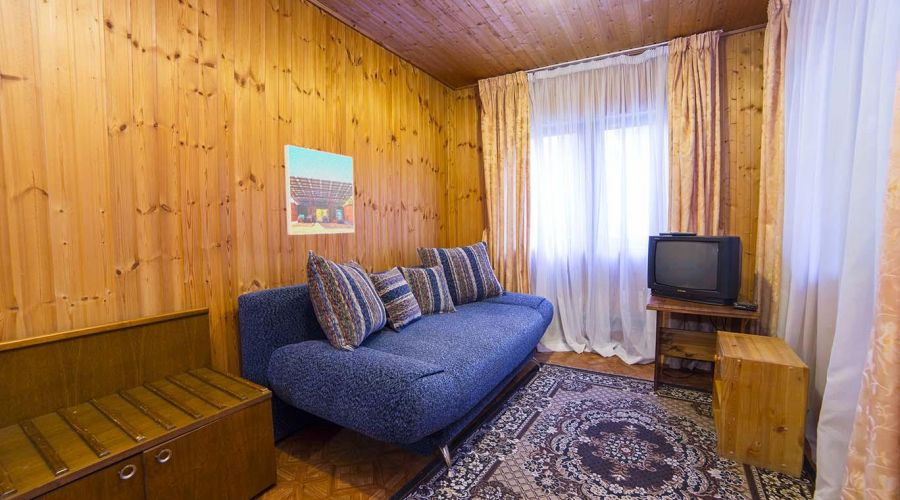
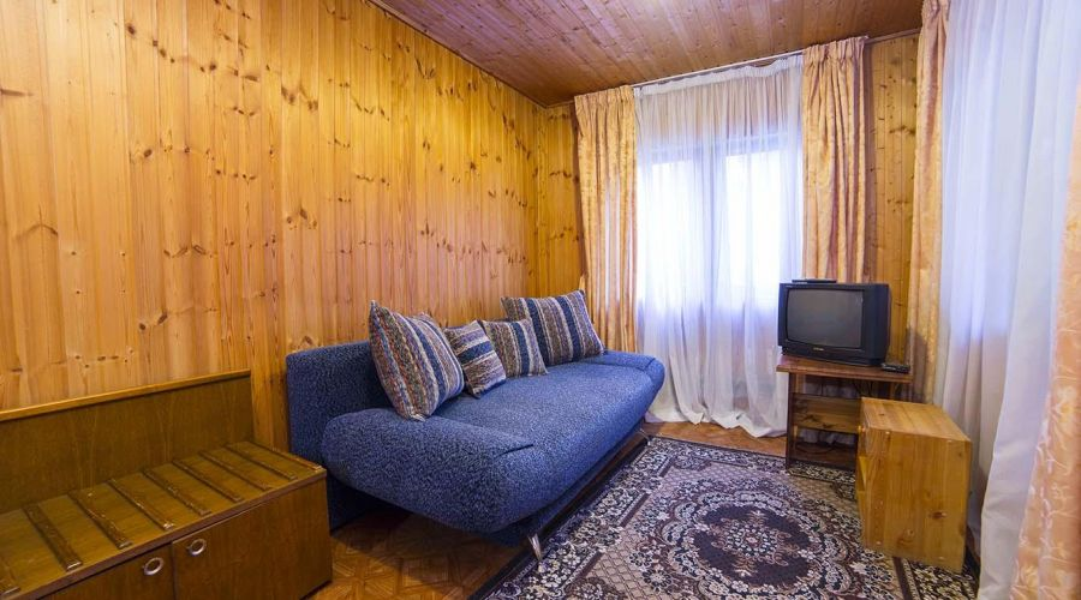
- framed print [283,144,355,236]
